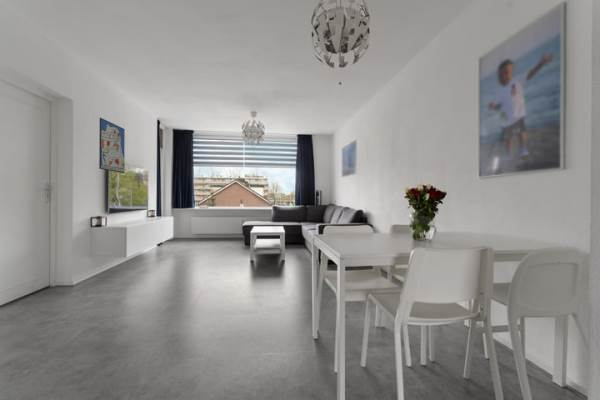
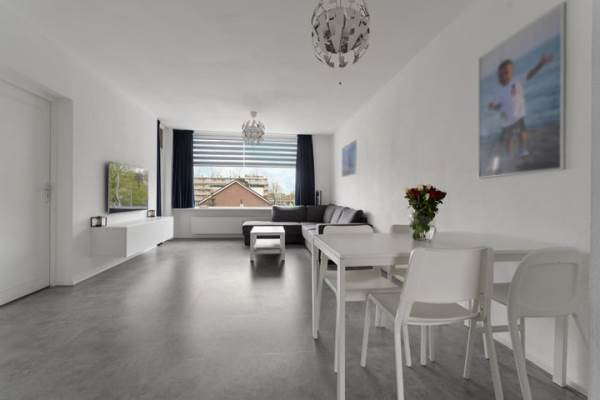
- wall art [98,117,126,174]
